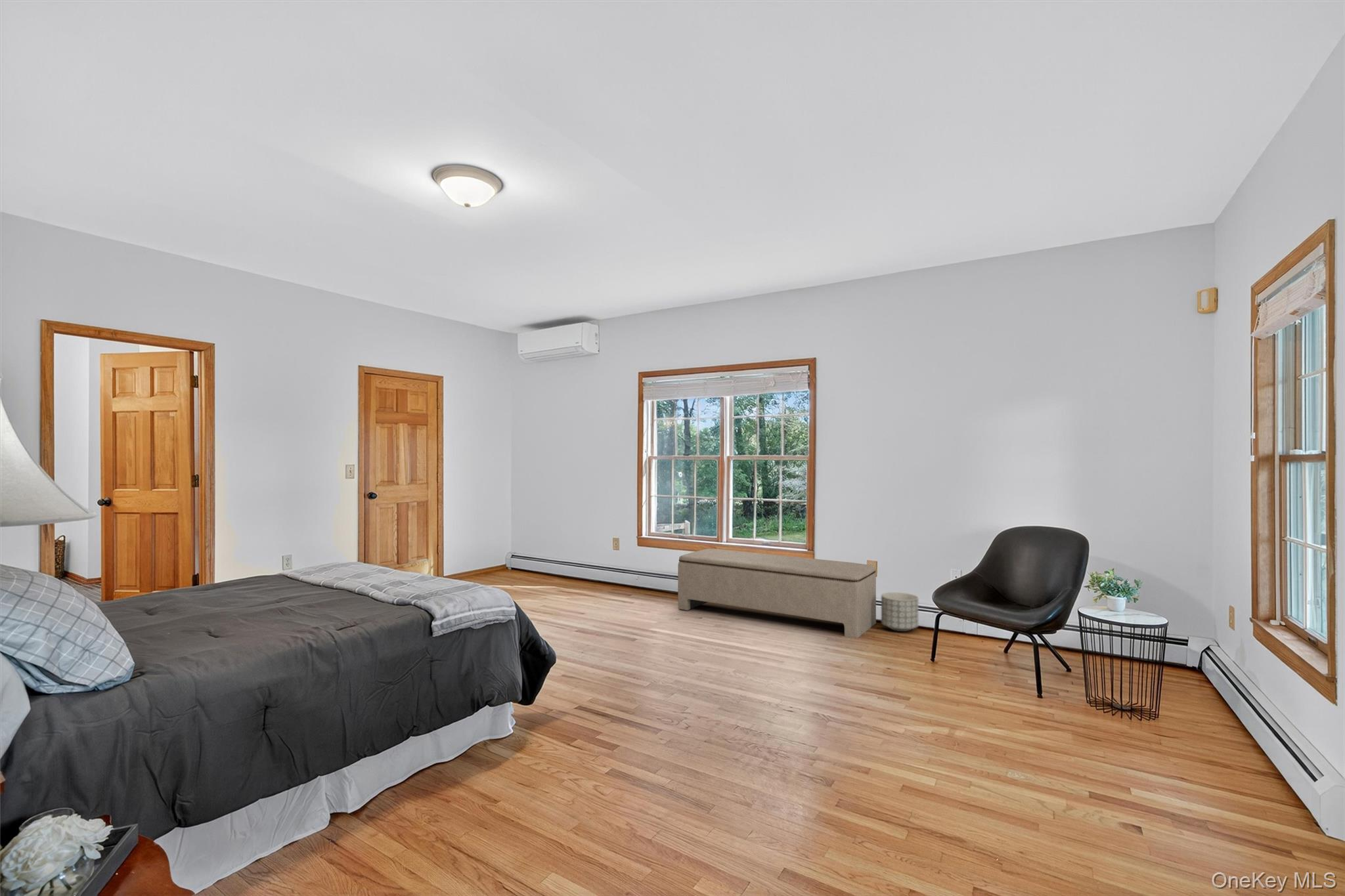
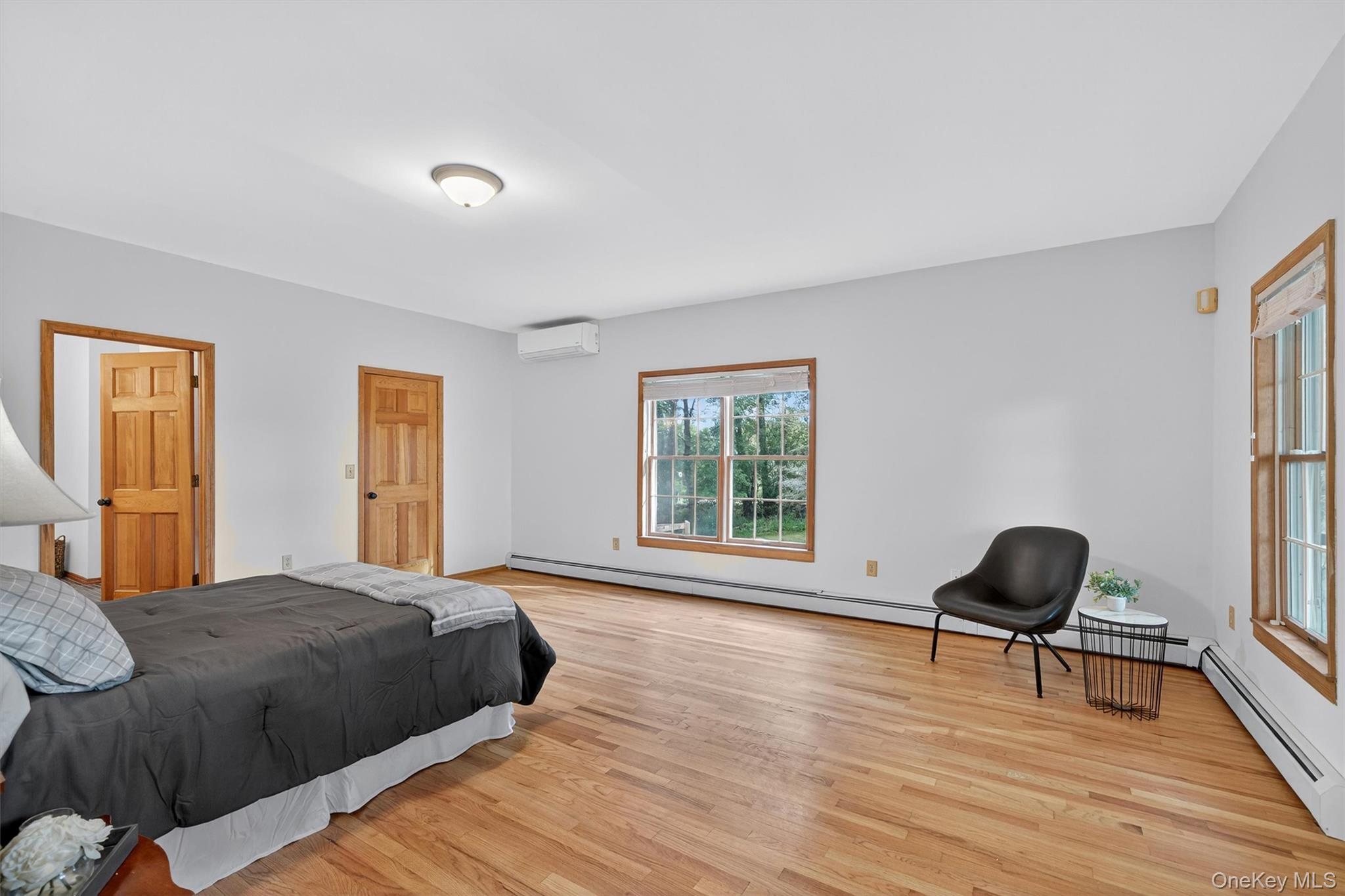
- bench [677,548,877,639]
- planter [881,591,919,632]
